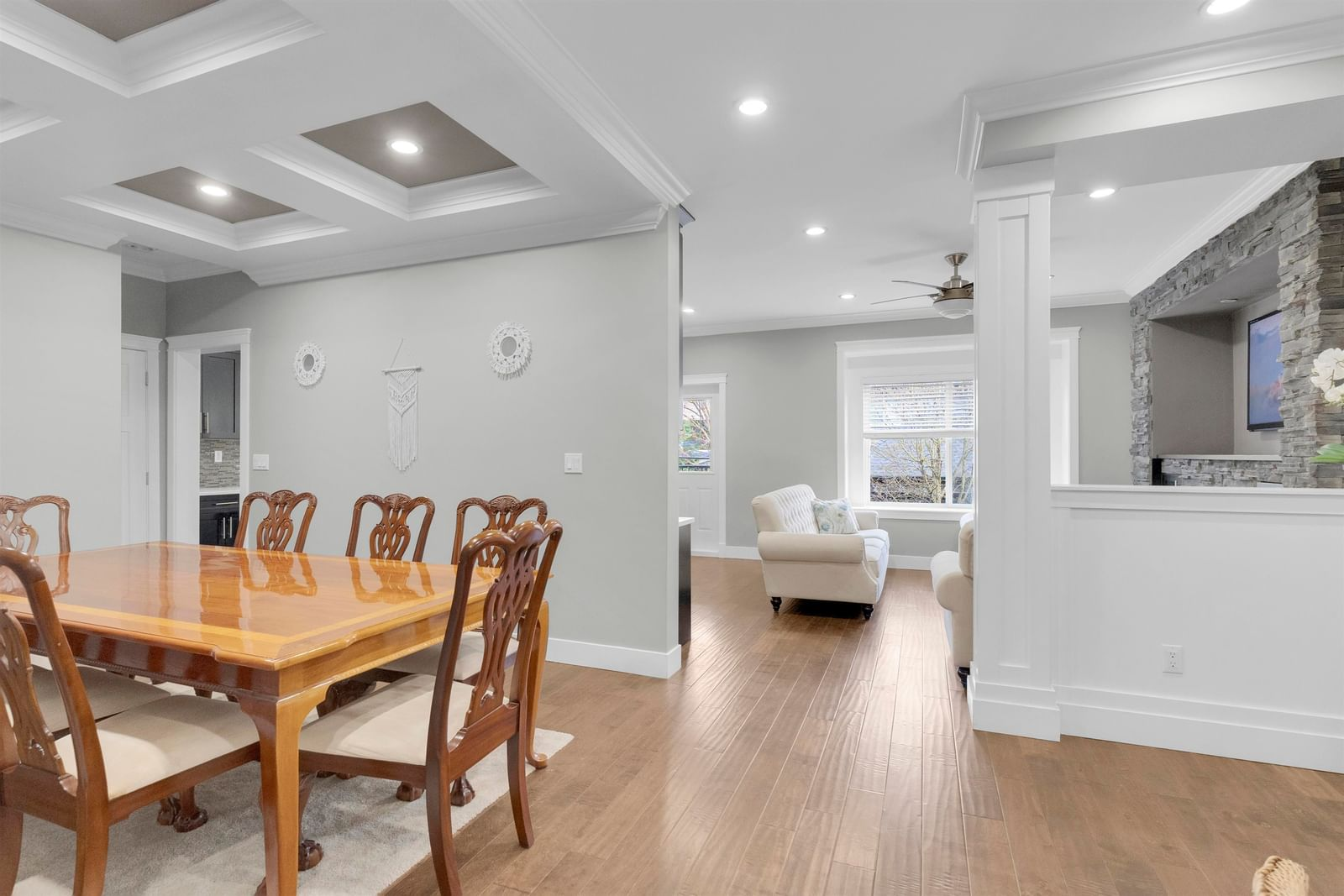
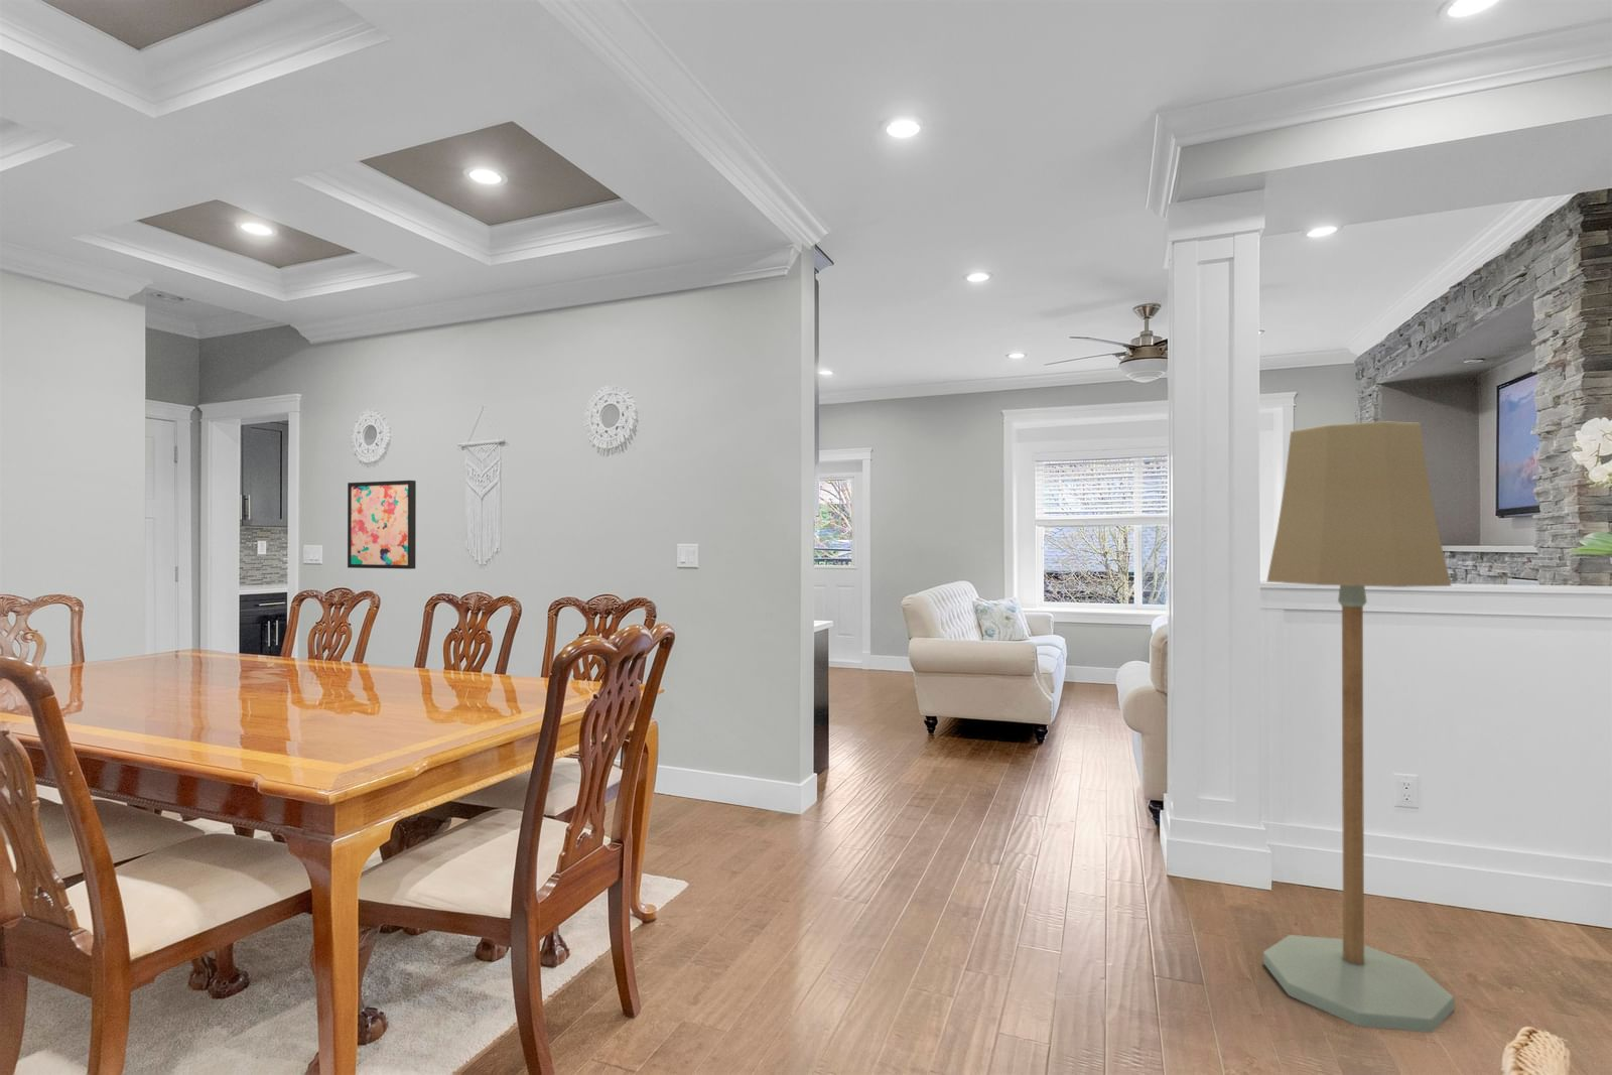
+ wall art [347,480,417,570]
+ floor lamp [1263,420,1455,1034]
